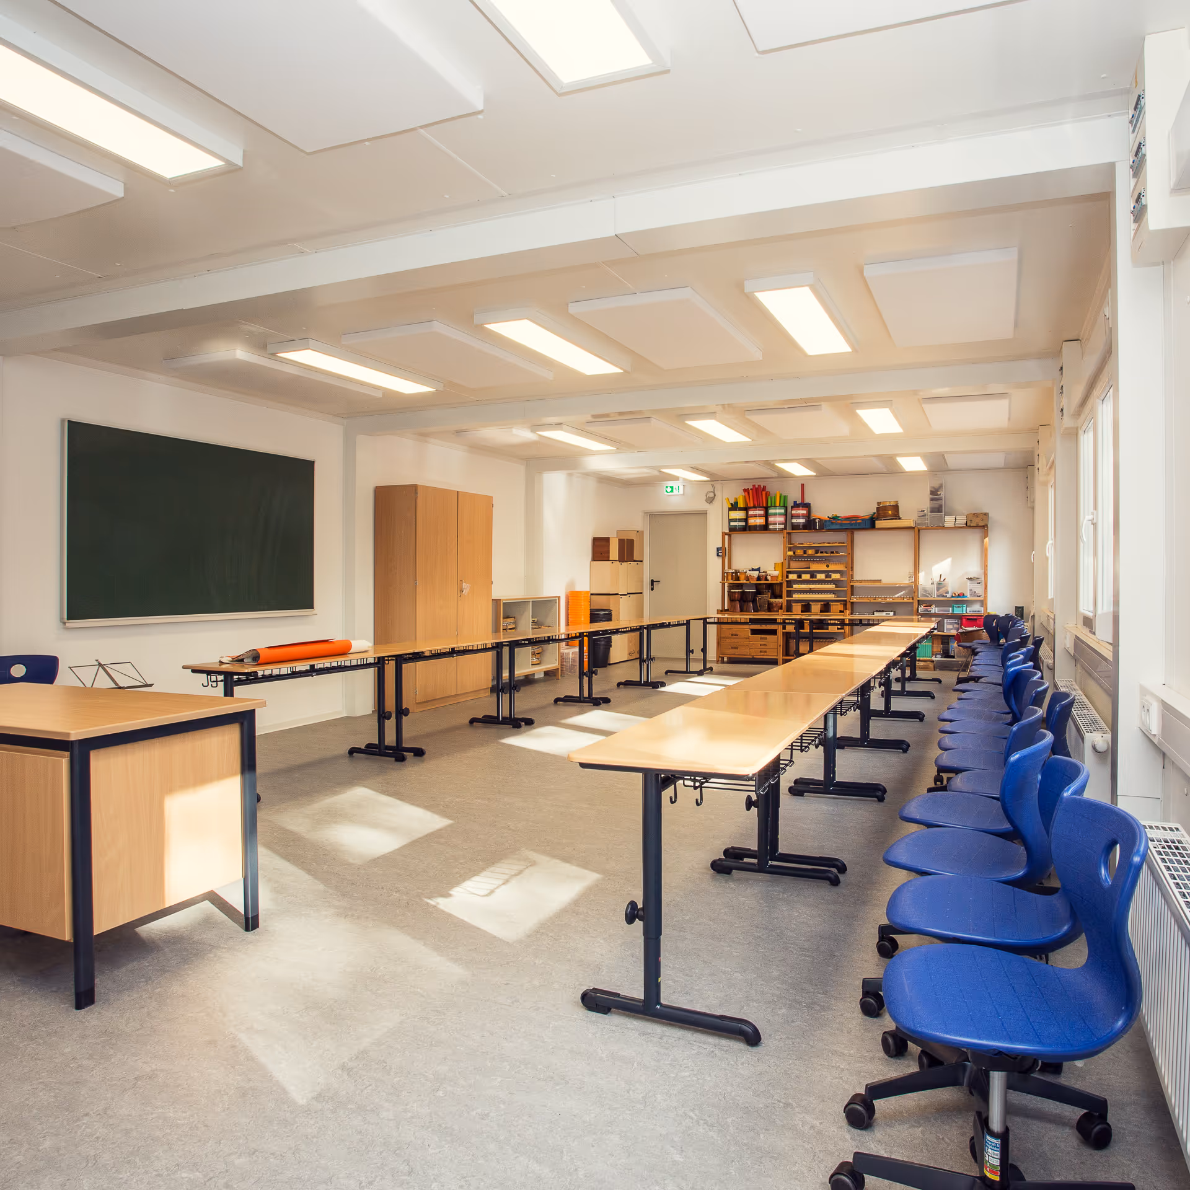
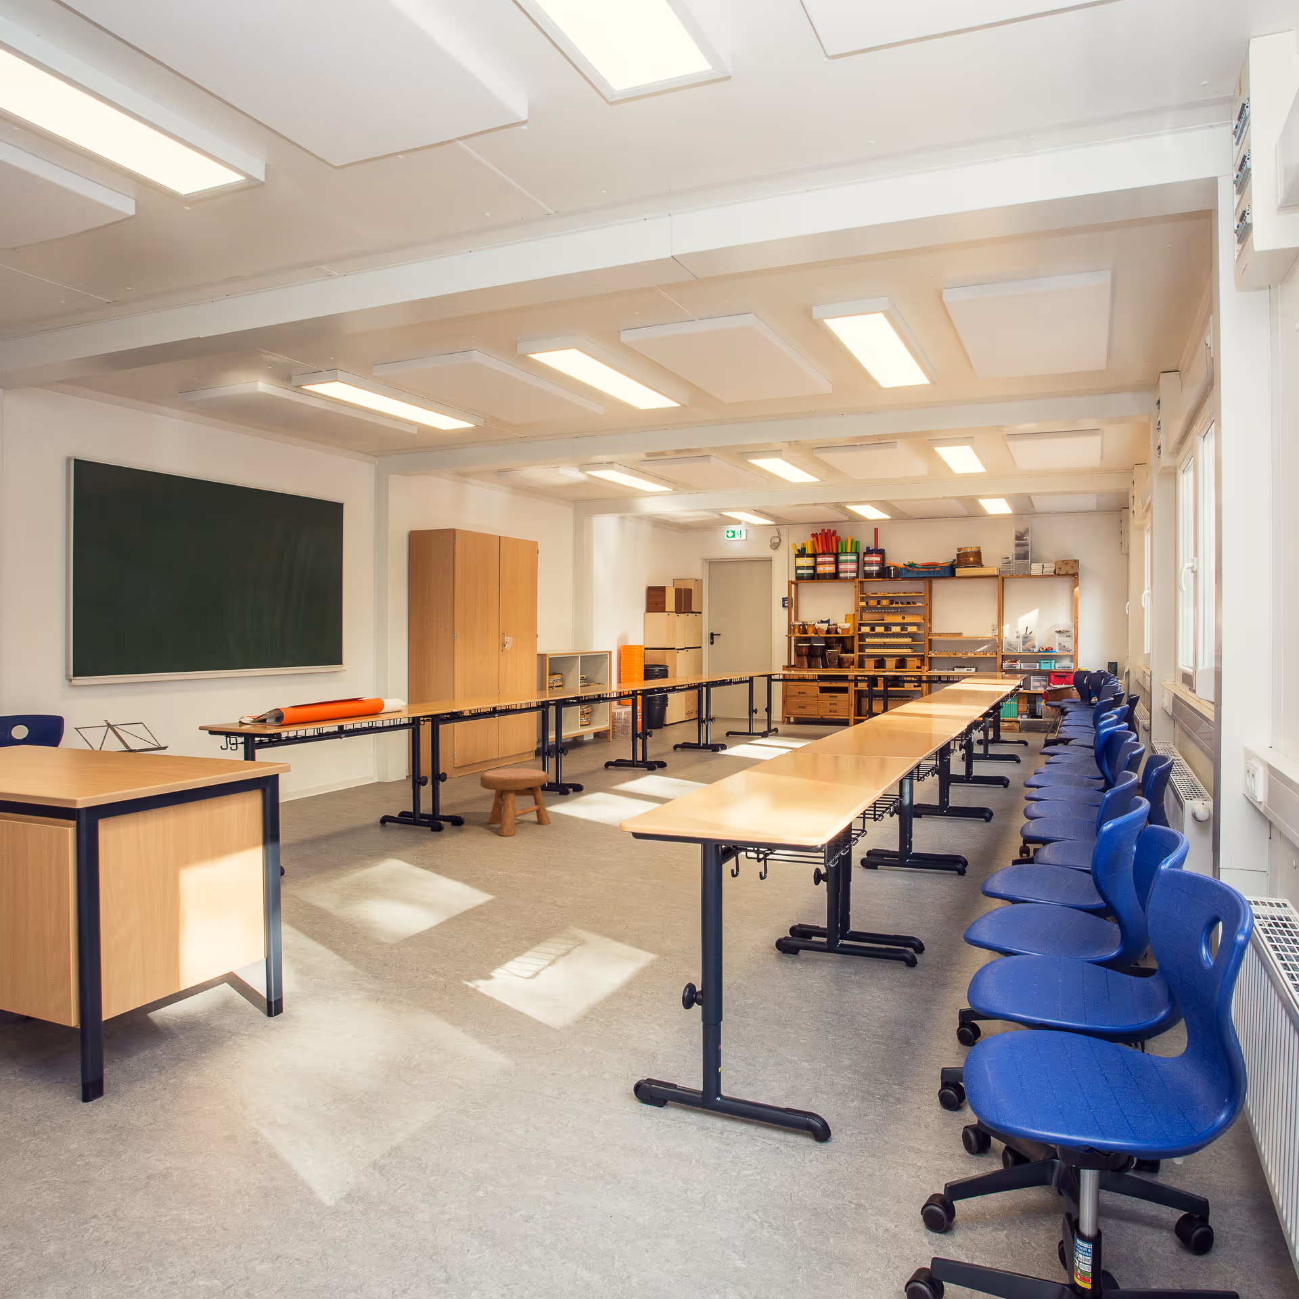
+ stool [479,768,552,837]
